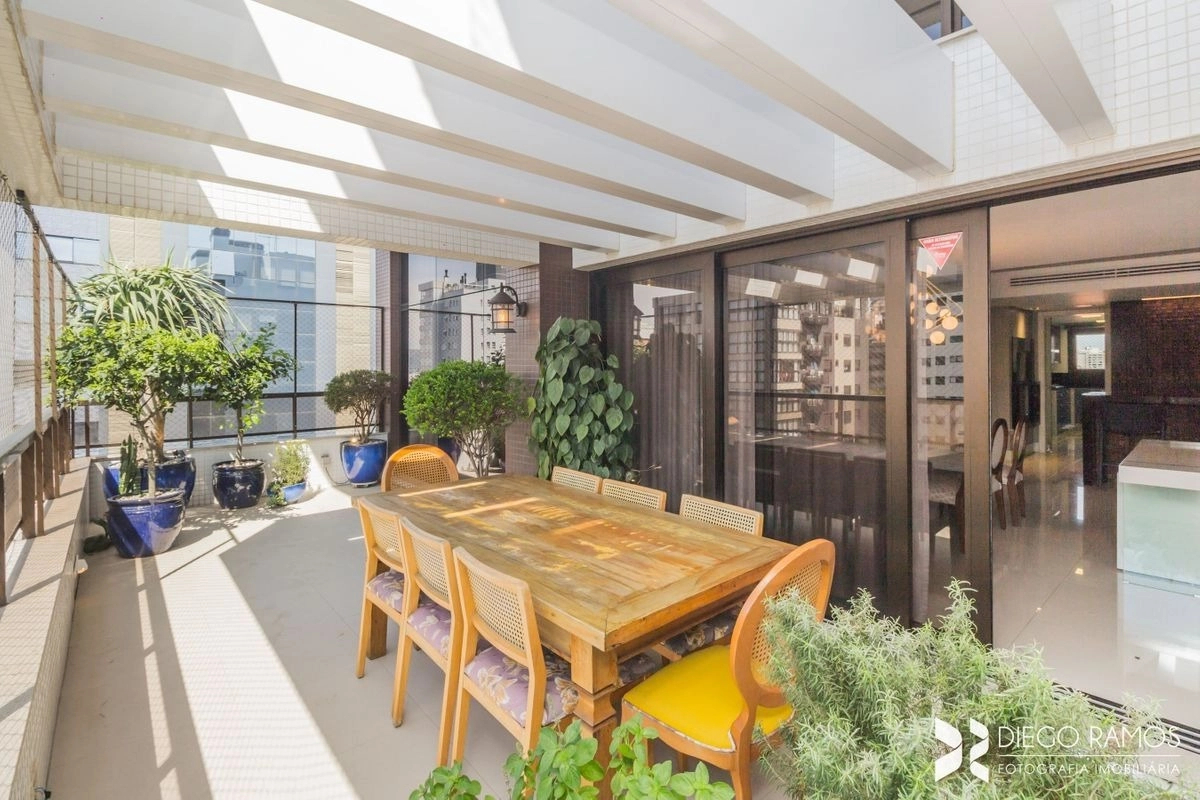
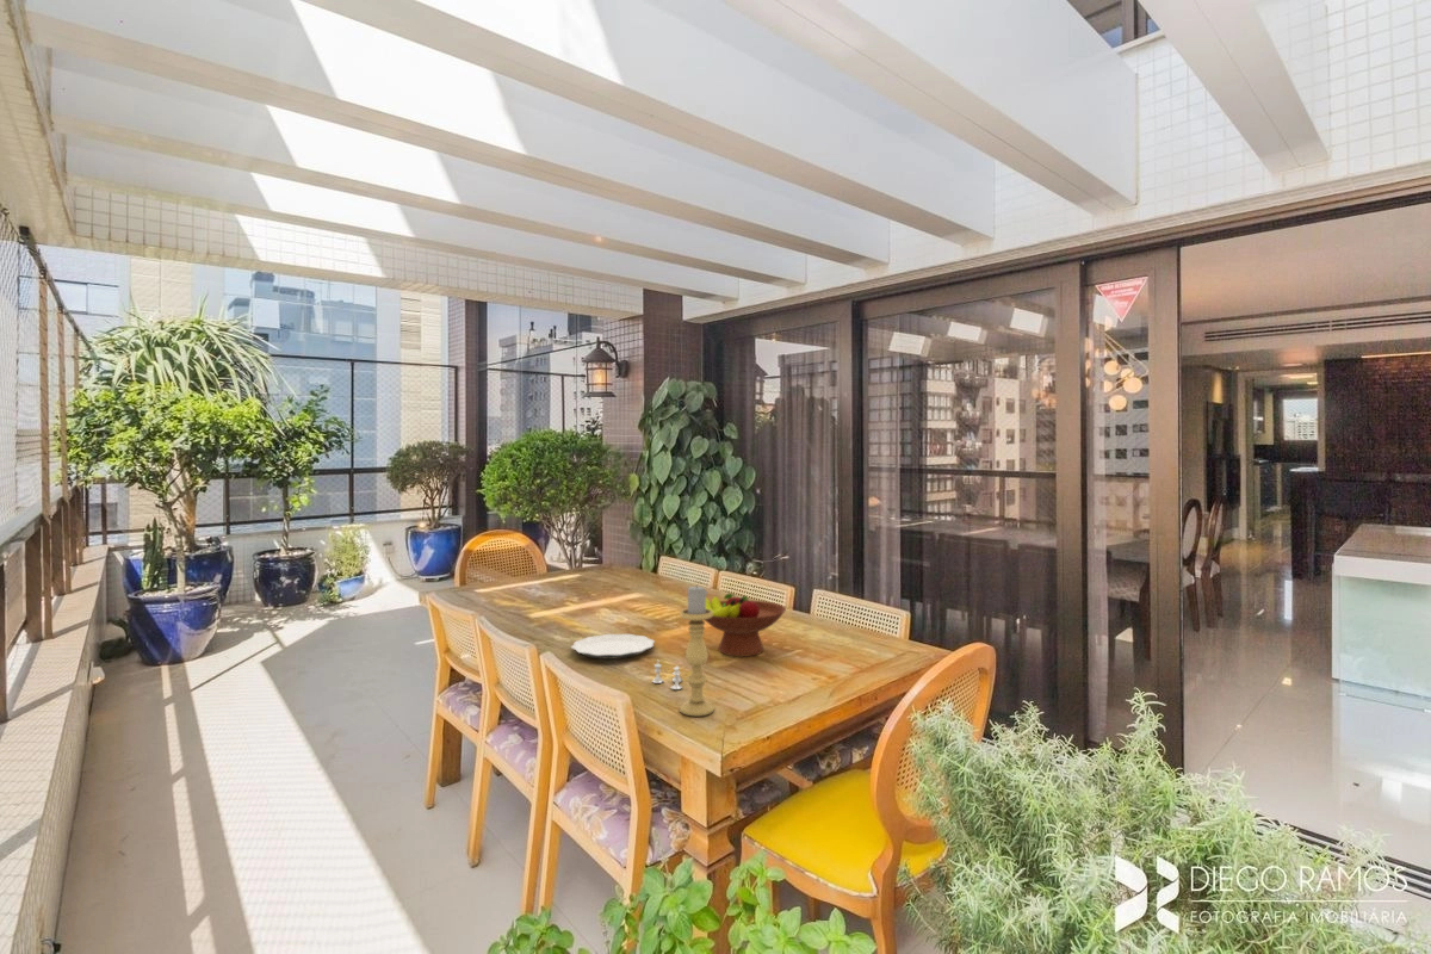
+ fruit bowl [704,593,787,658]
+ candle holder [679,583,715,718]
+ plate [570,633,656,661]
+ salt and pepper shaker set [651,659,683,690]
